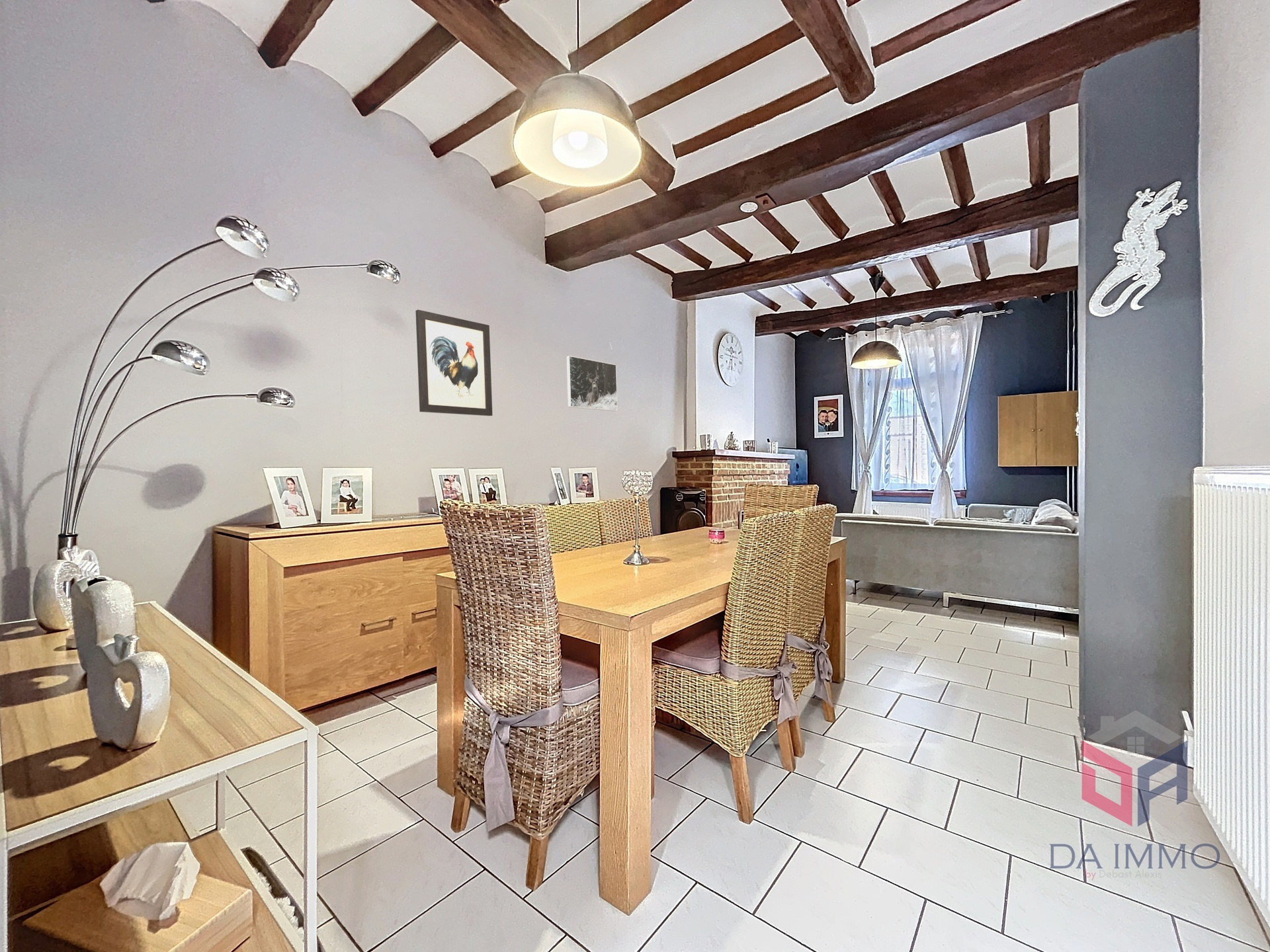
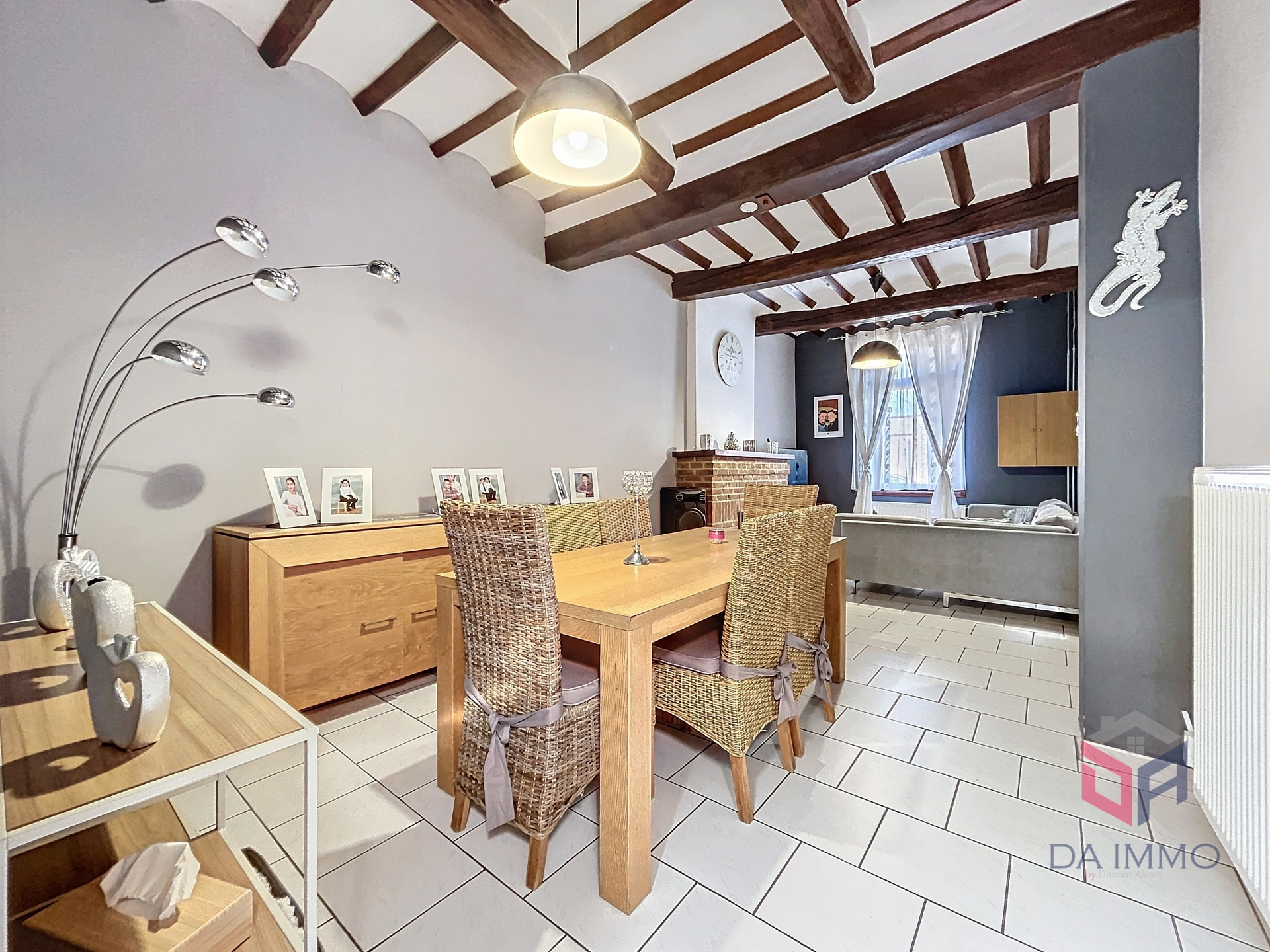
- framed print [566,355,618,412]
- wall art [415,309,493,416]
